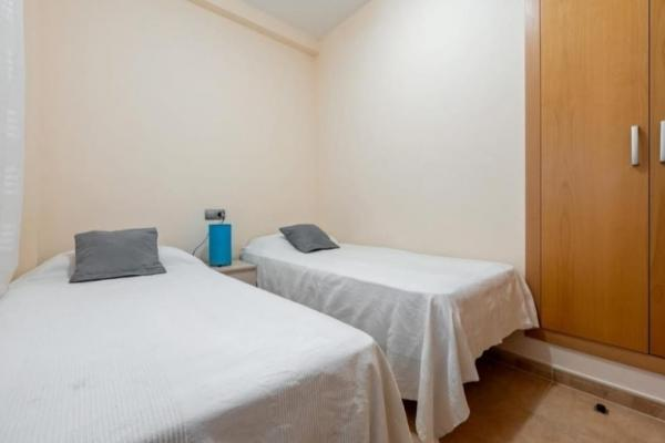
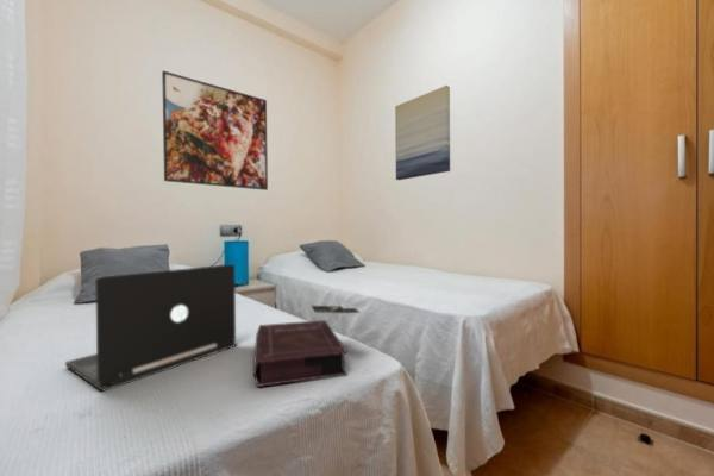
+ laptop [64,263,237,393]
+ book [252,305,362,388]
+ wall art [394,84,451,181]
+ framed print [161,69,269,192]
